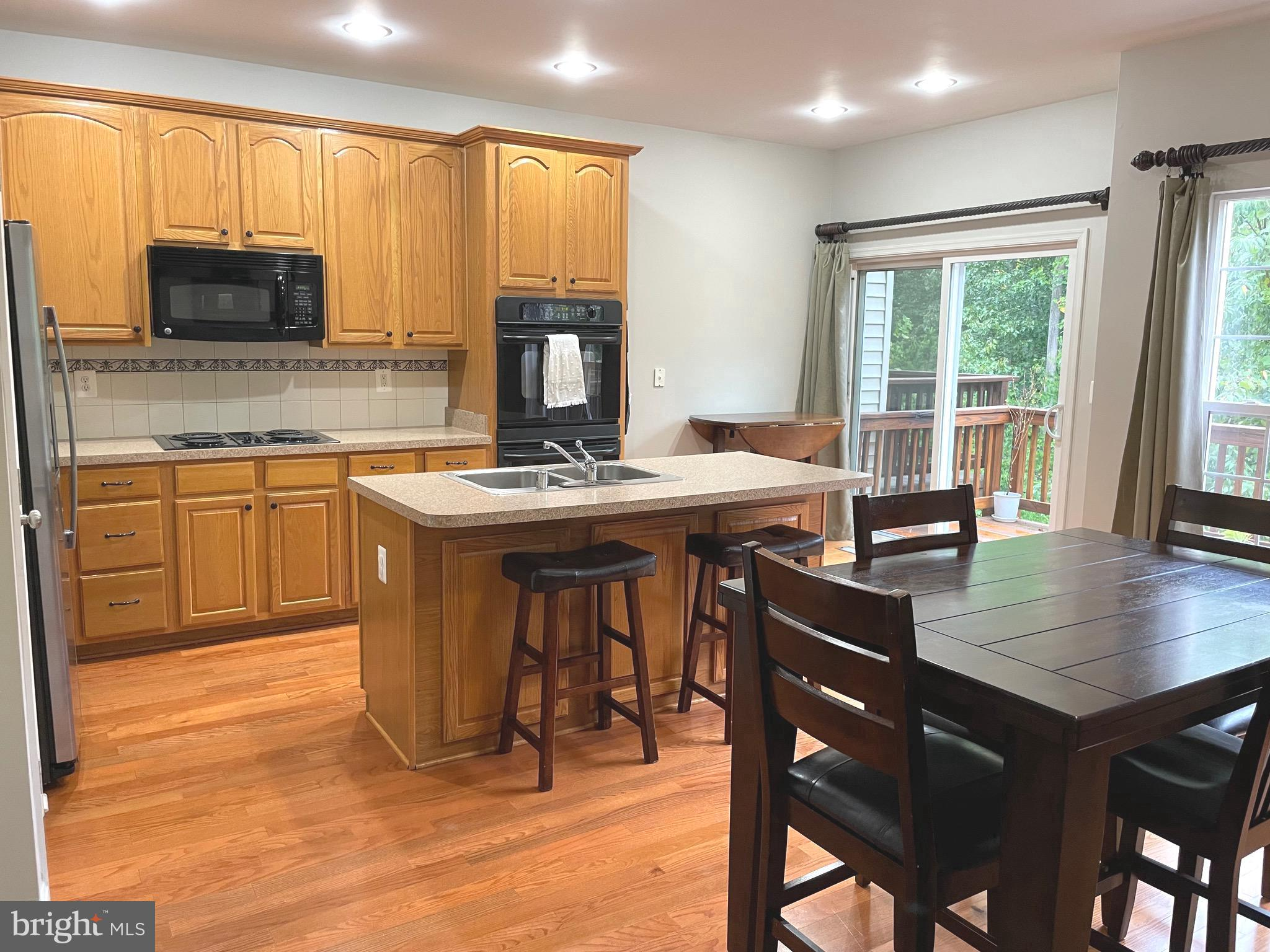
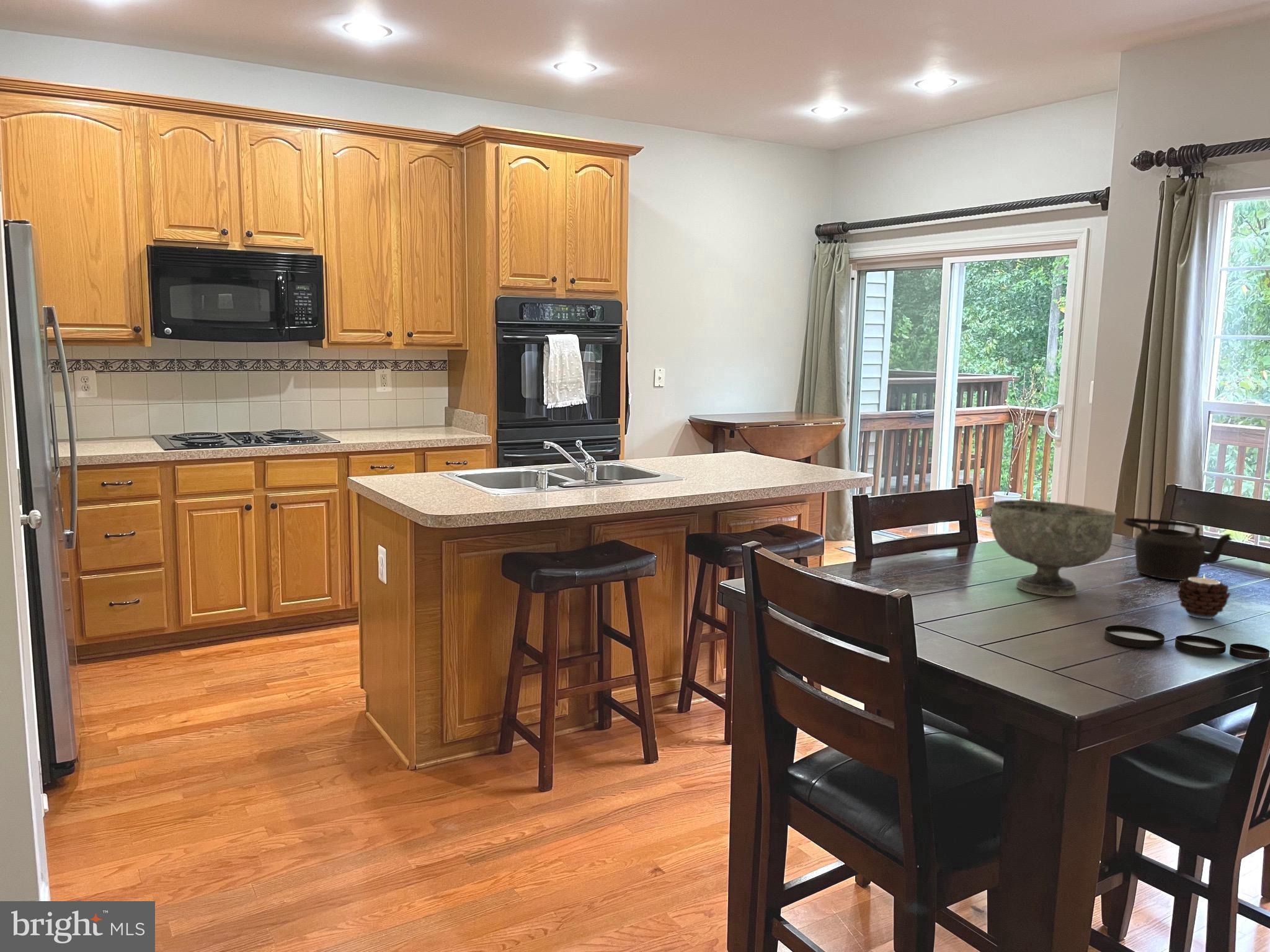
+ teapot [1122,518,1233,581]
+ decorative bowl [990,500,1117,597]
+ plate [1104,625,1270,660]
+ candle [1176,572,1232,620]
